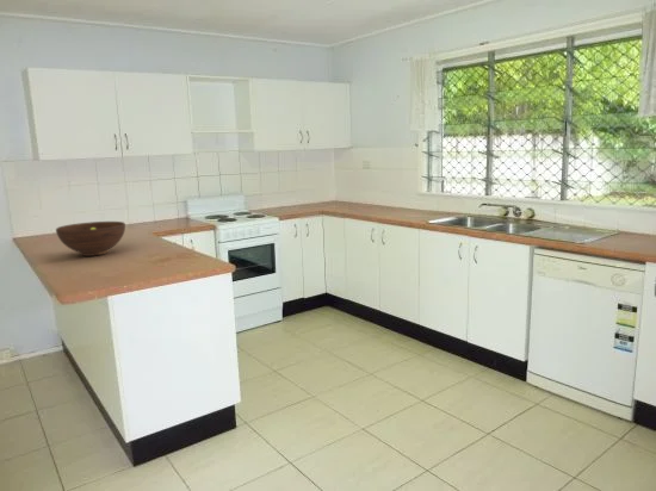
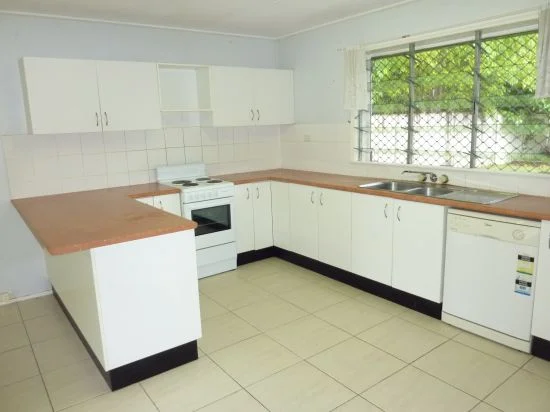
- fruit bowl [55,220,126,257]
